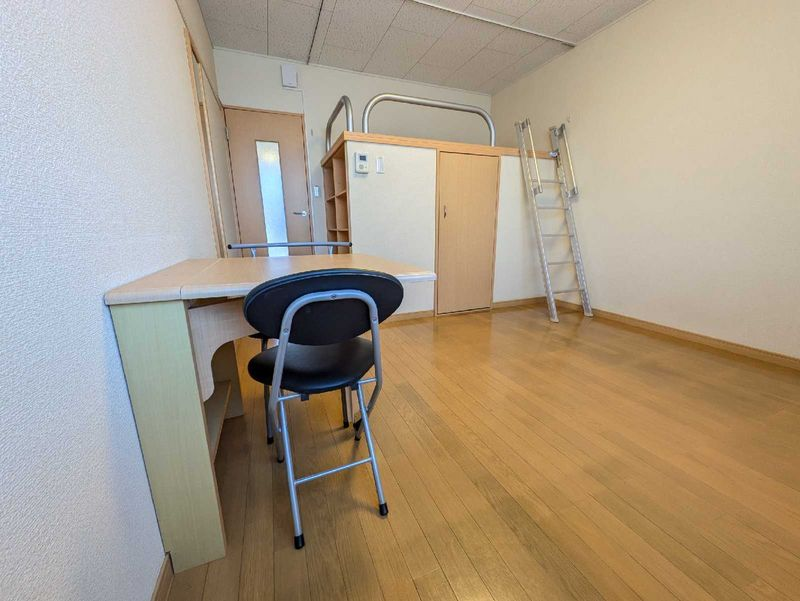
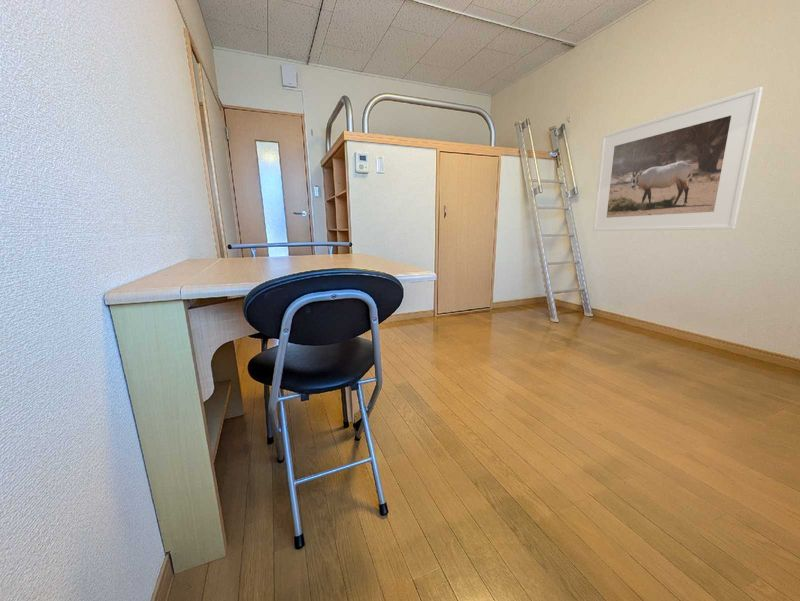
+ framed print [592,86,764,232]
